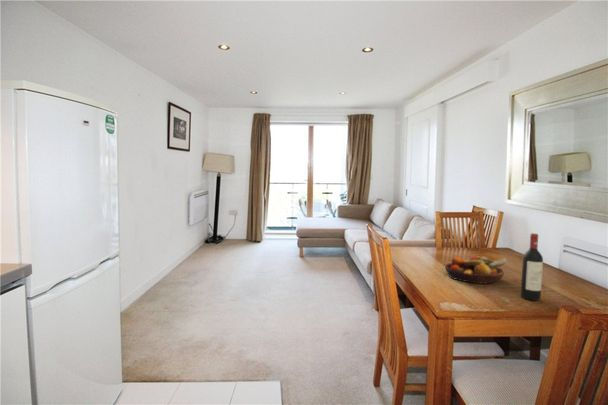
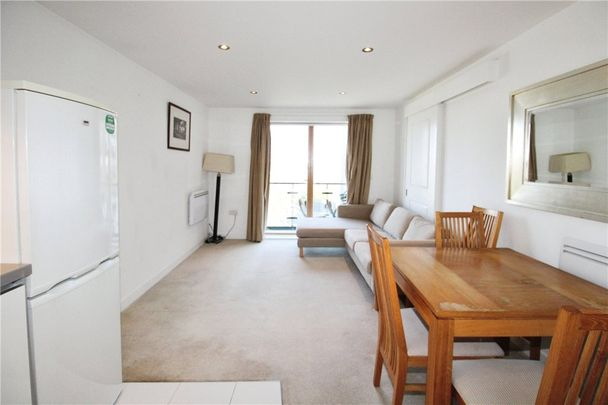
- fruit bowl [444,255,509,285]
- wine bottle [520,232,544,302]
